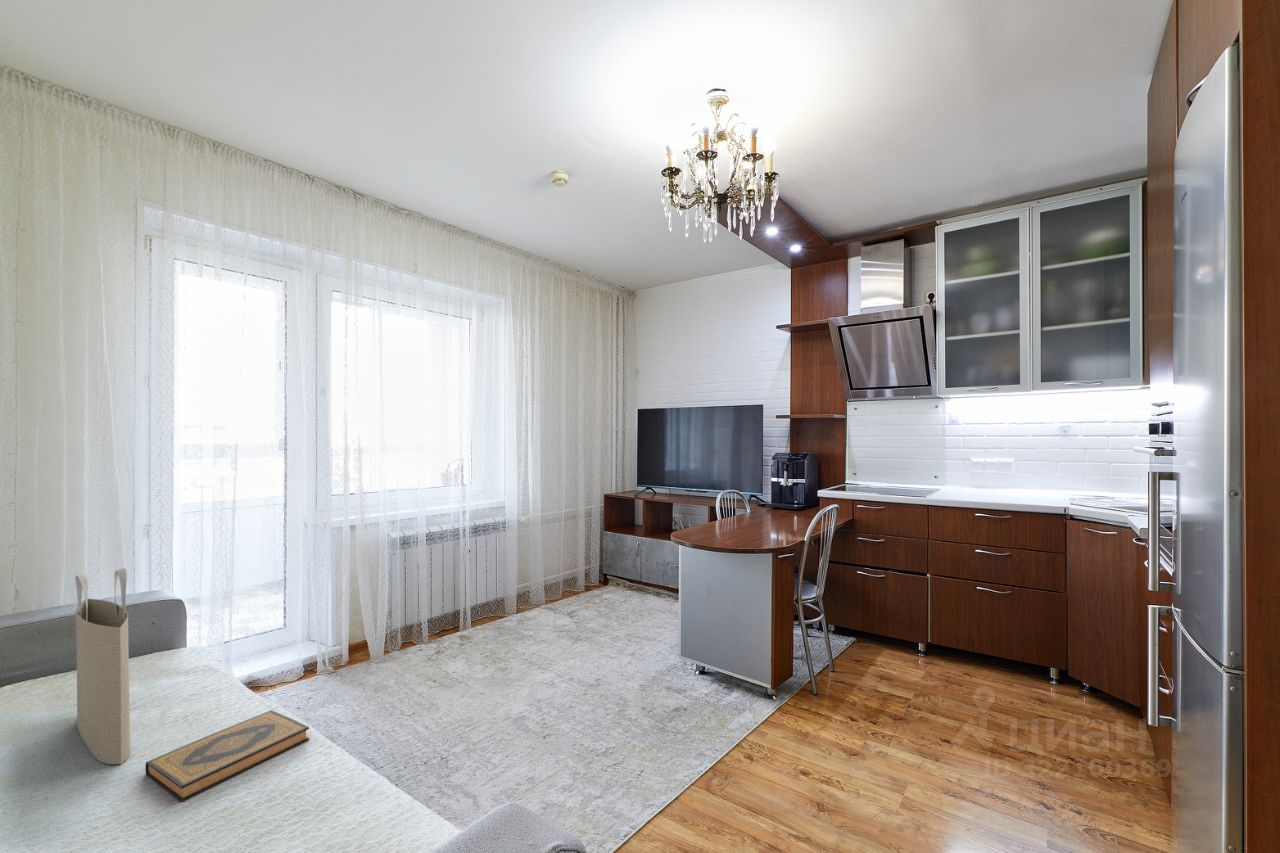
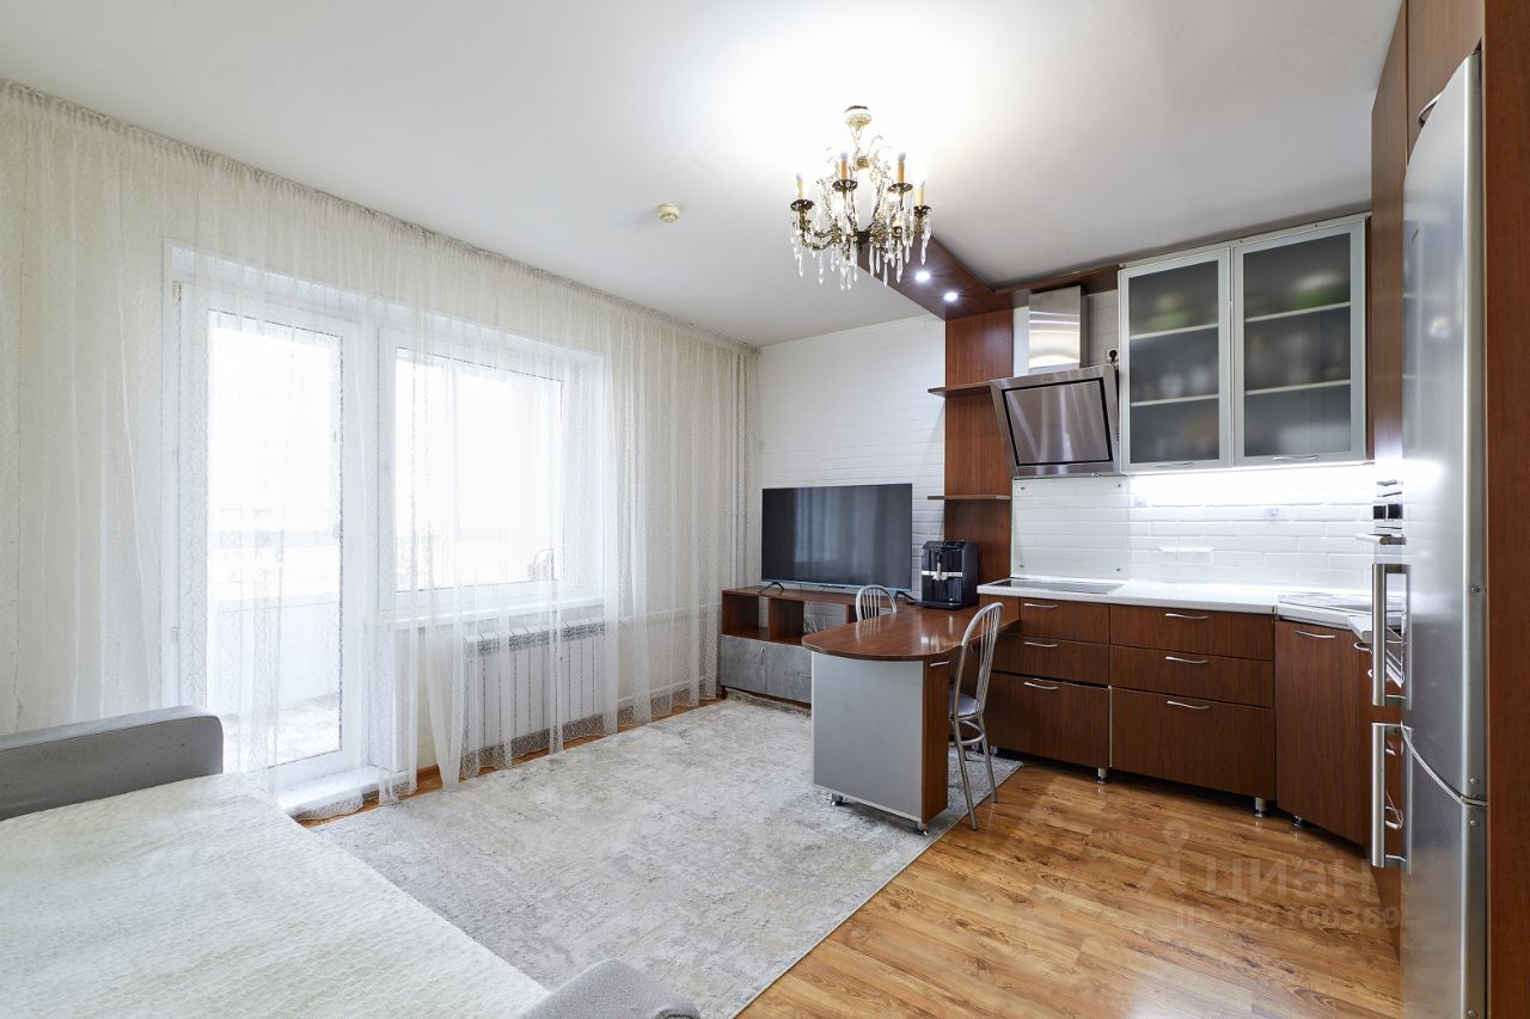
- tote bag [74,567,131,765]
- hardback book [144,709,310,803]
